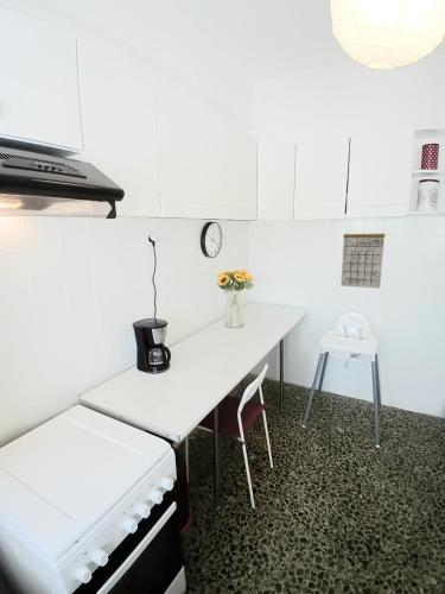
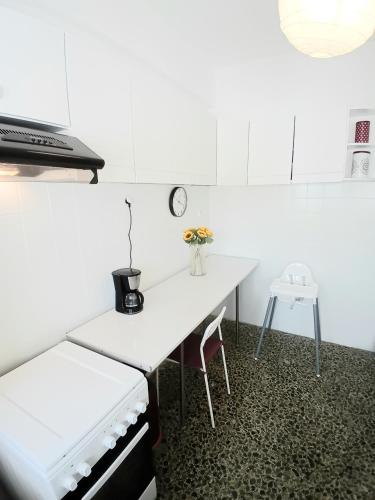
- calendar [339,229,386,290]
